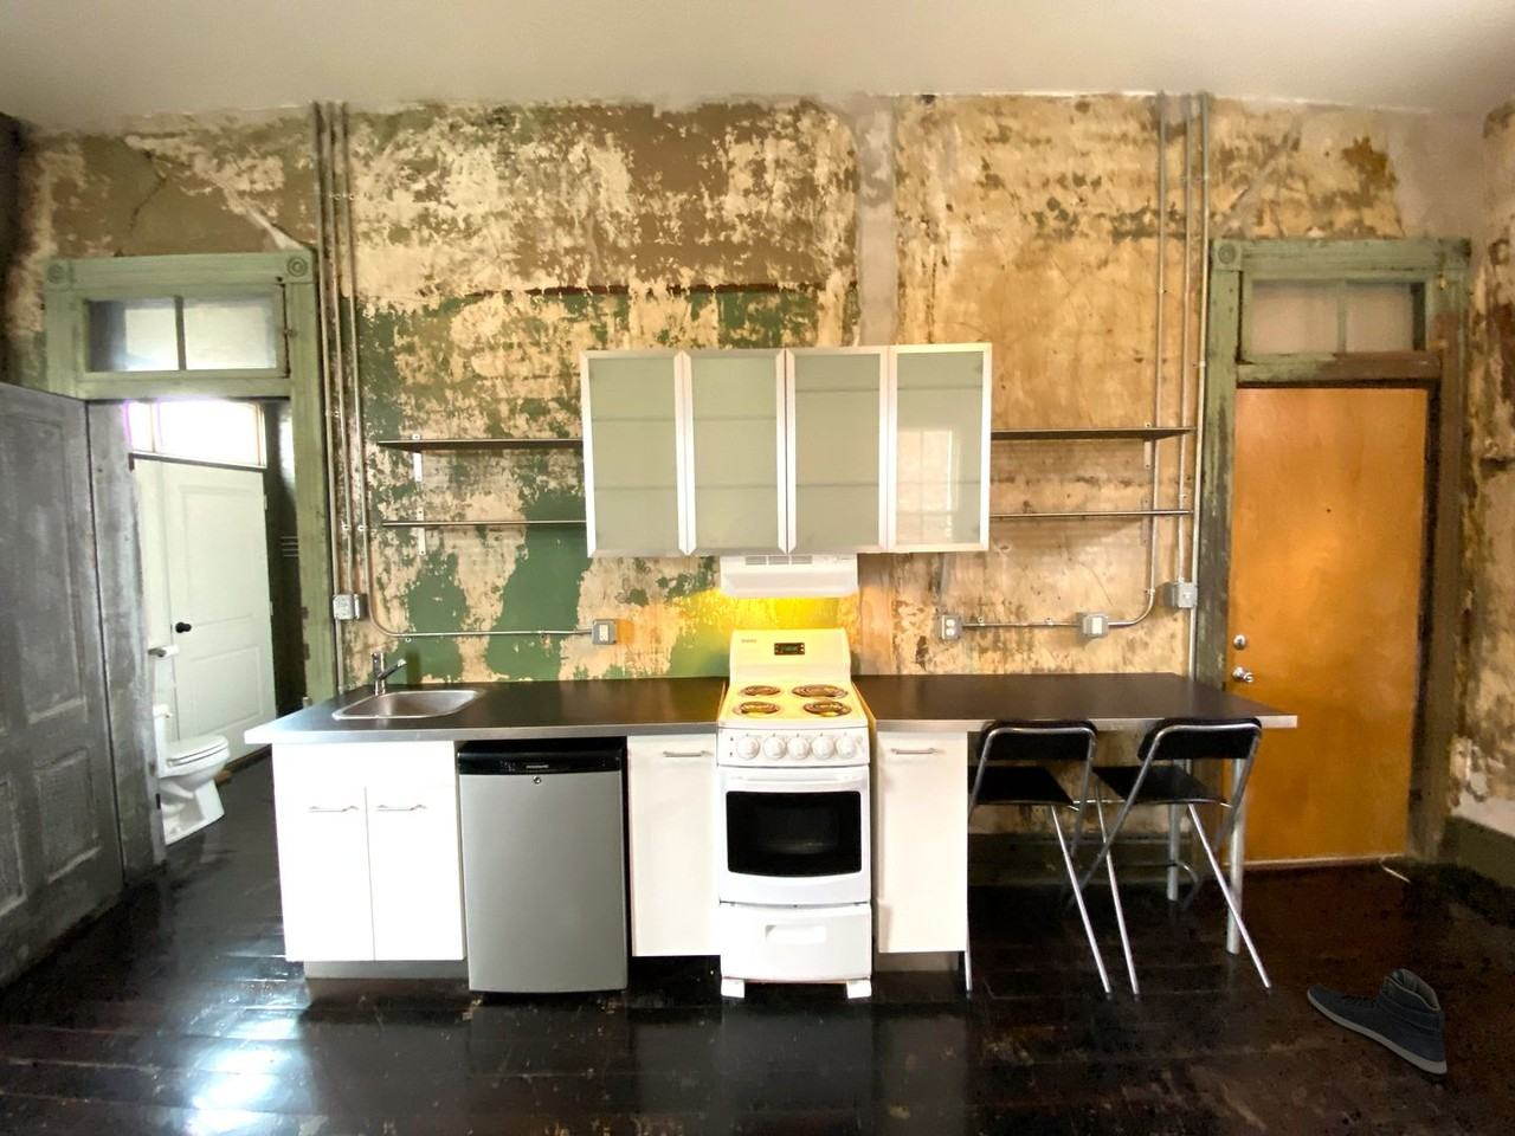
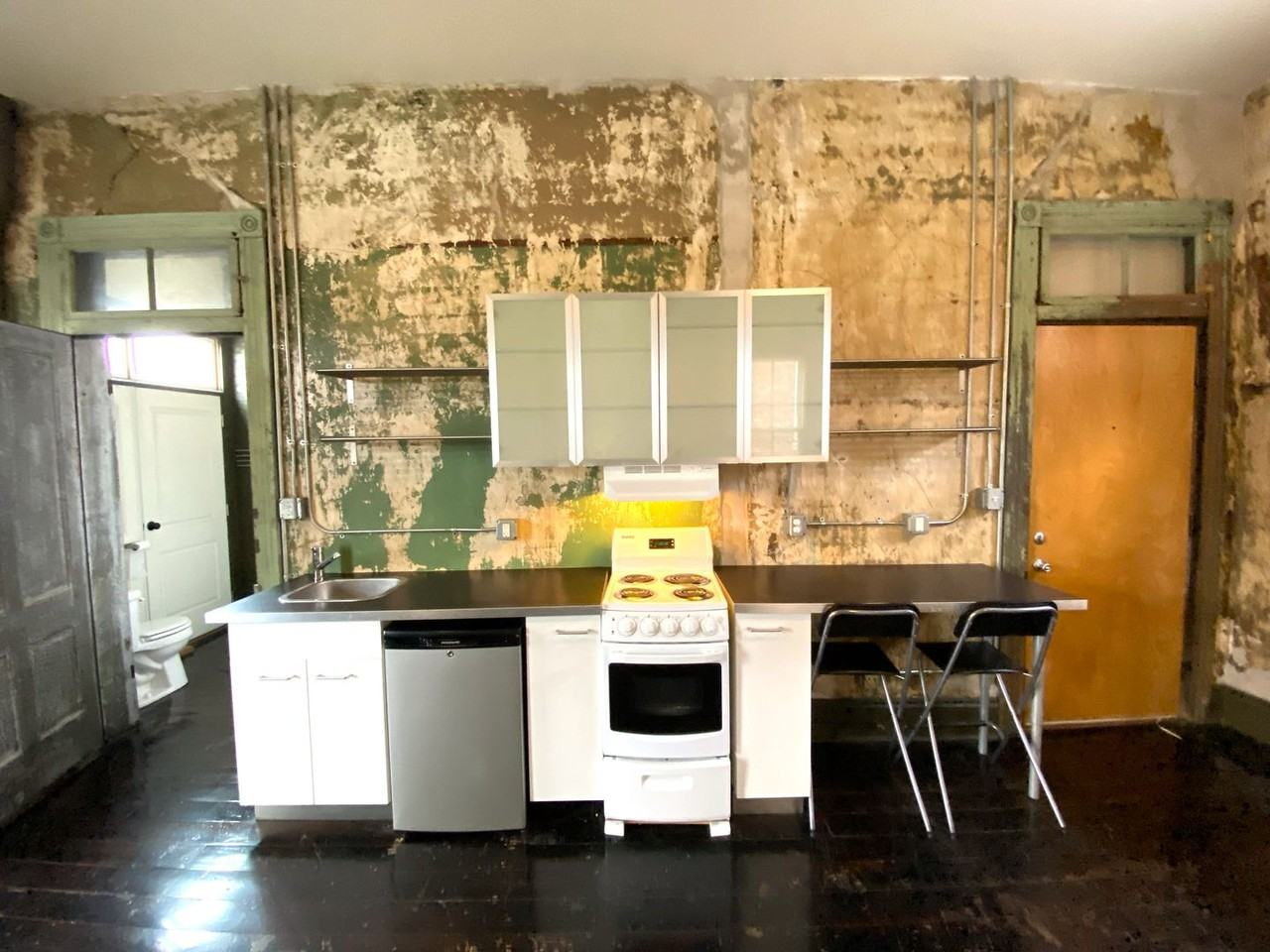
- sneaker [1306,968,1448,1075]
